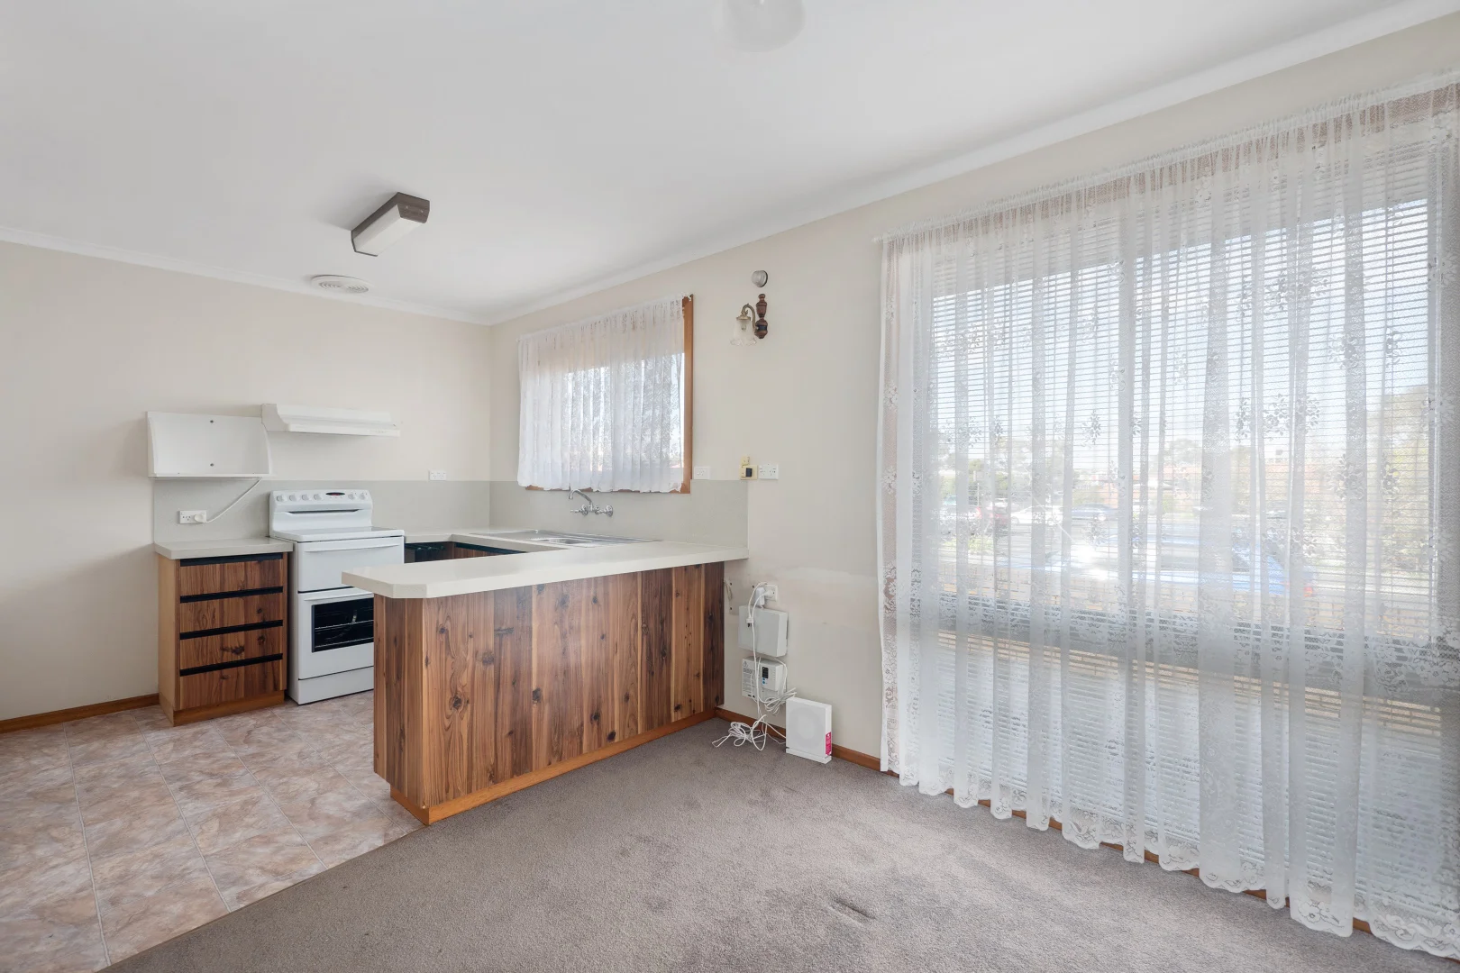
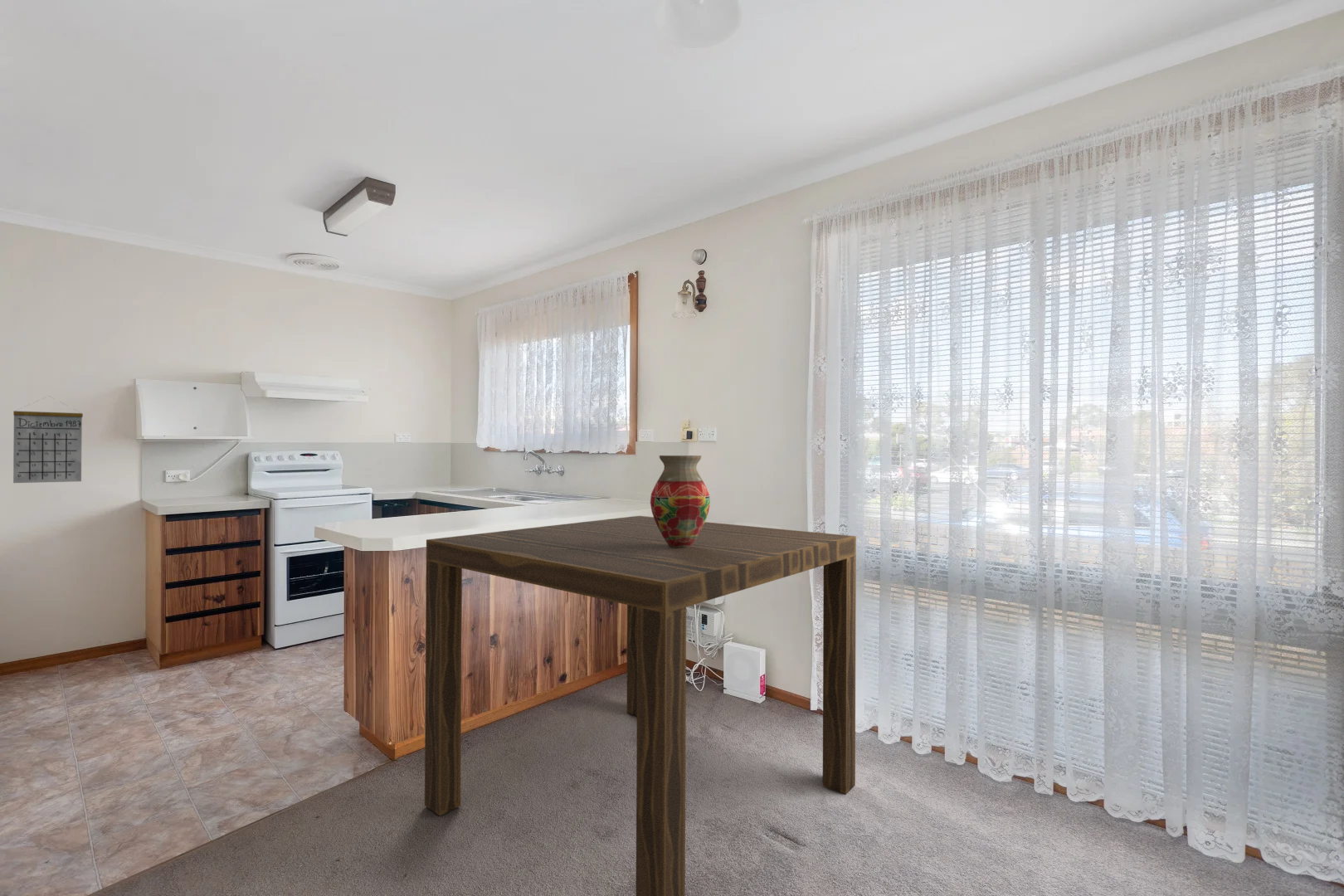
+ dining table [424,515,857,896]
+ calendar [12,395,84,484]
+ vase [650,455,711,548]
